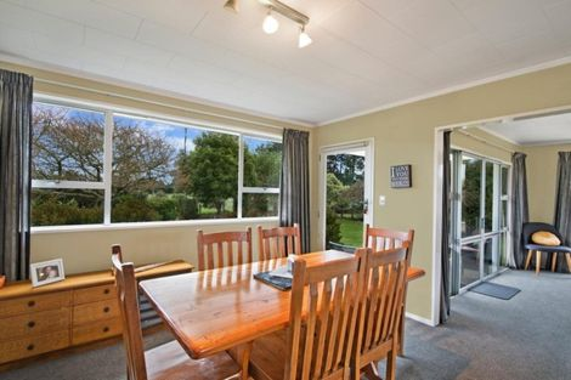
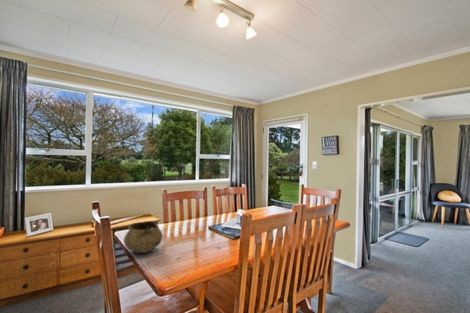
+ decorative bowl [123,220,164,254]
